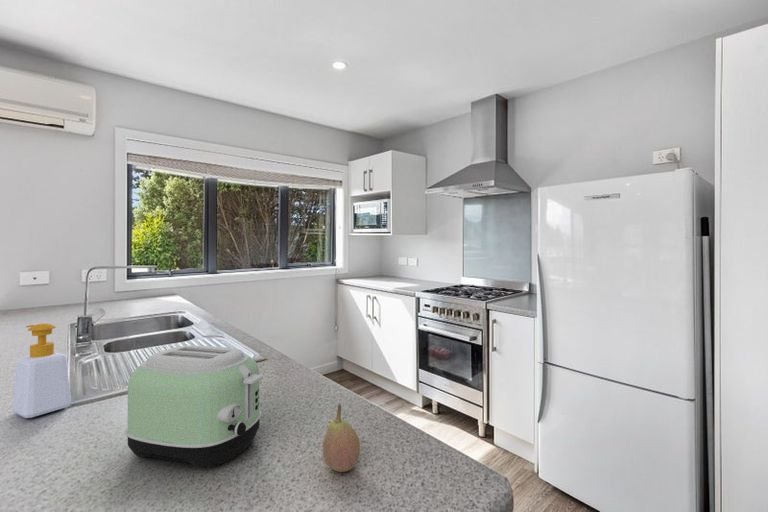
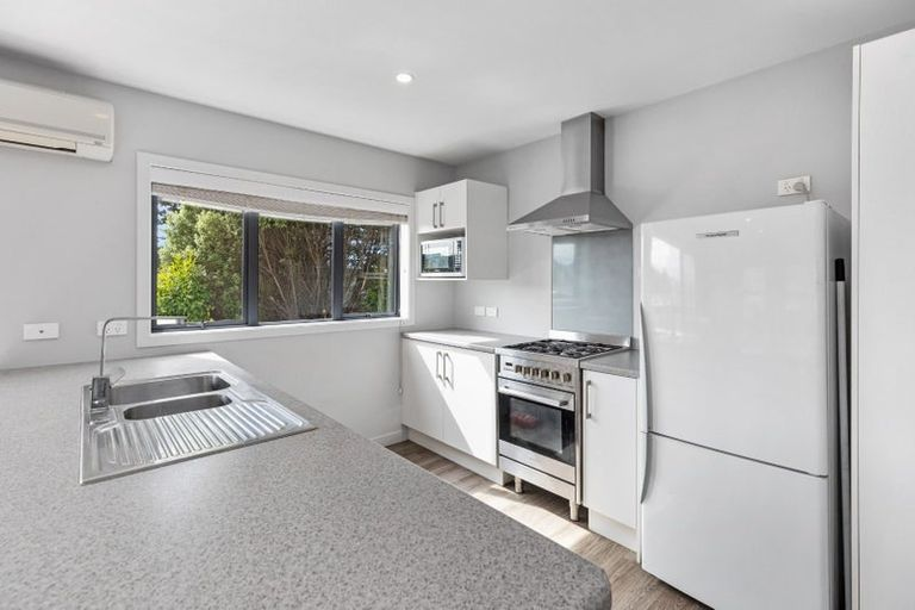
- toaster [124,344,264,468]
- soap bottle [11,322,72,419]
- fruit [322,403,361,473]
